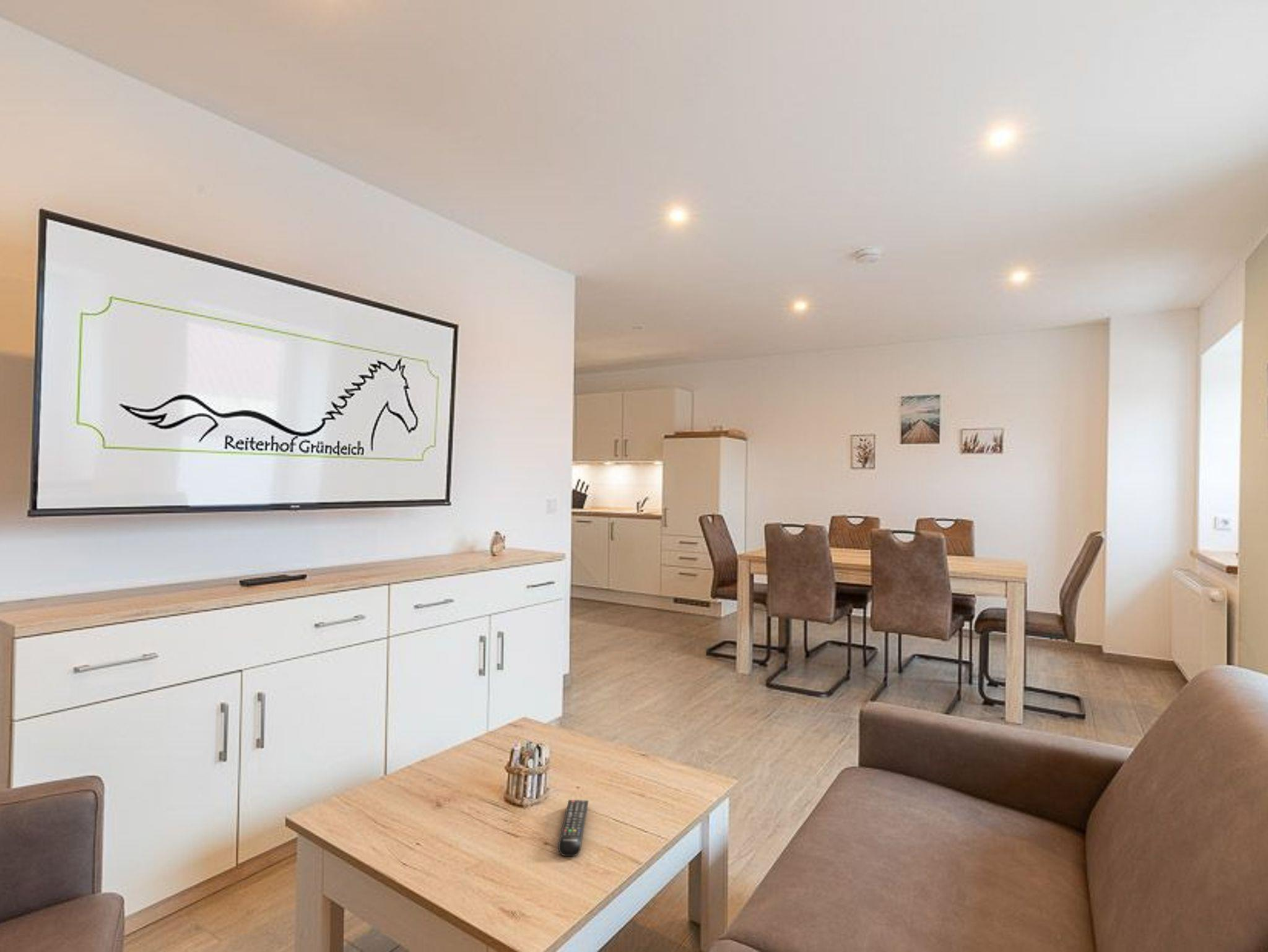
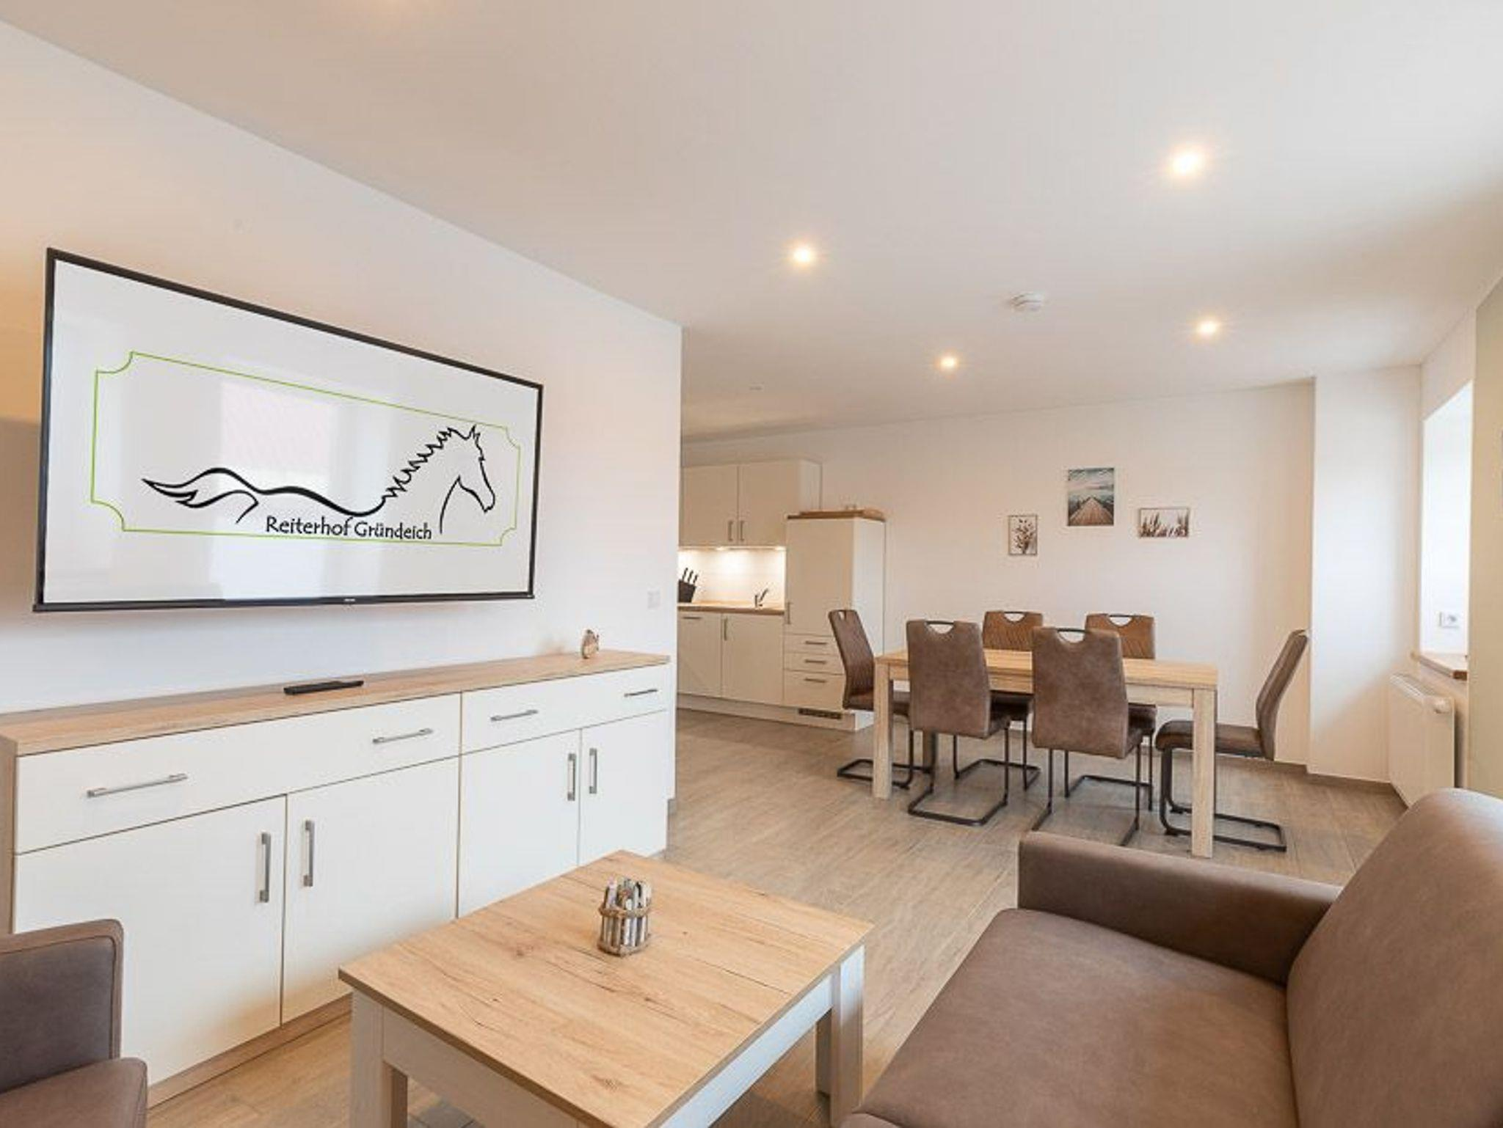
- remote control [558,799,589,857]
